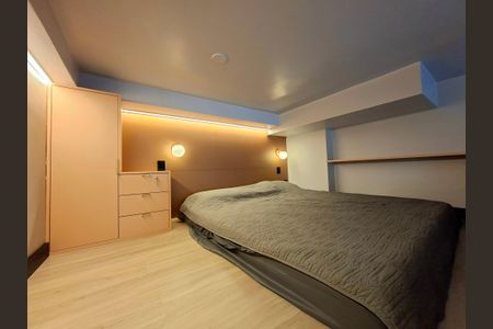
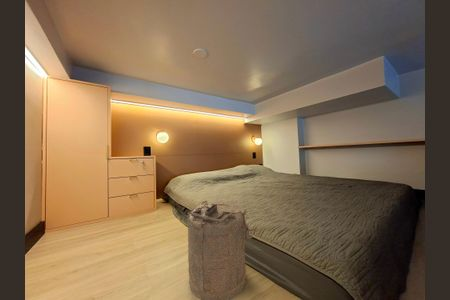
+ laundry hamper [187,200,259,300]
